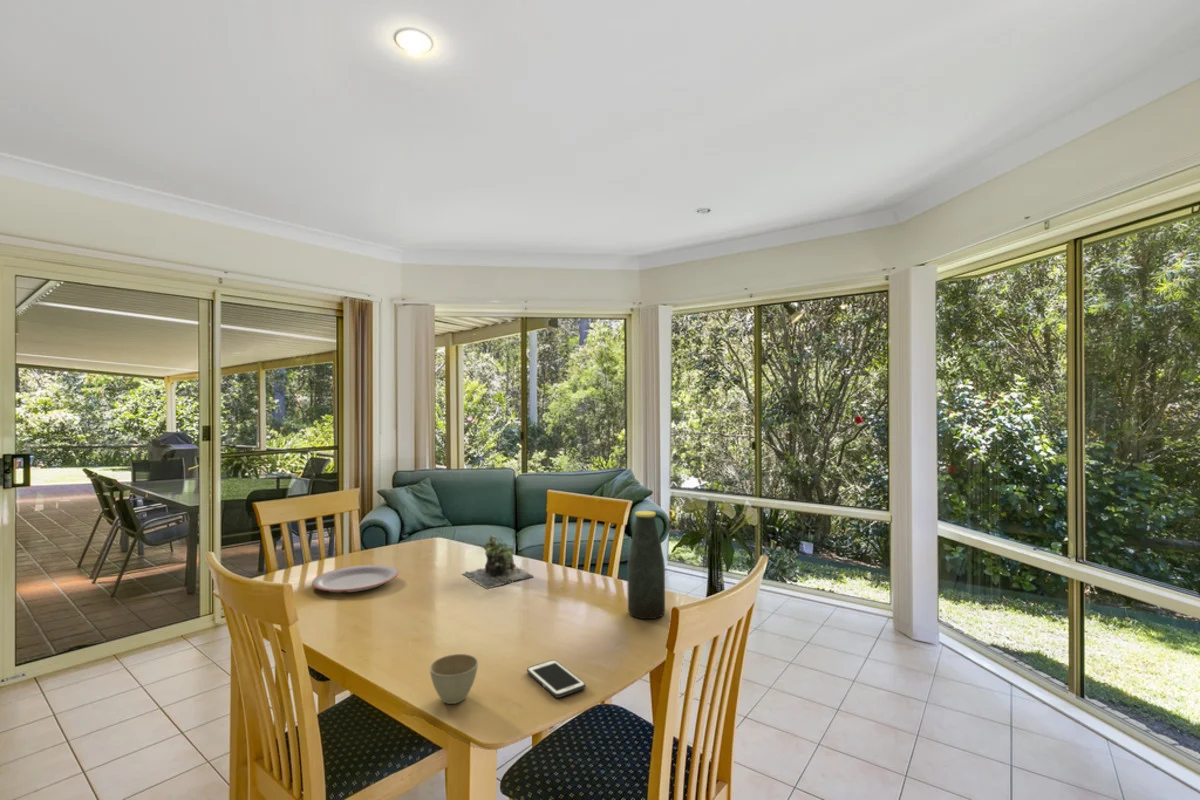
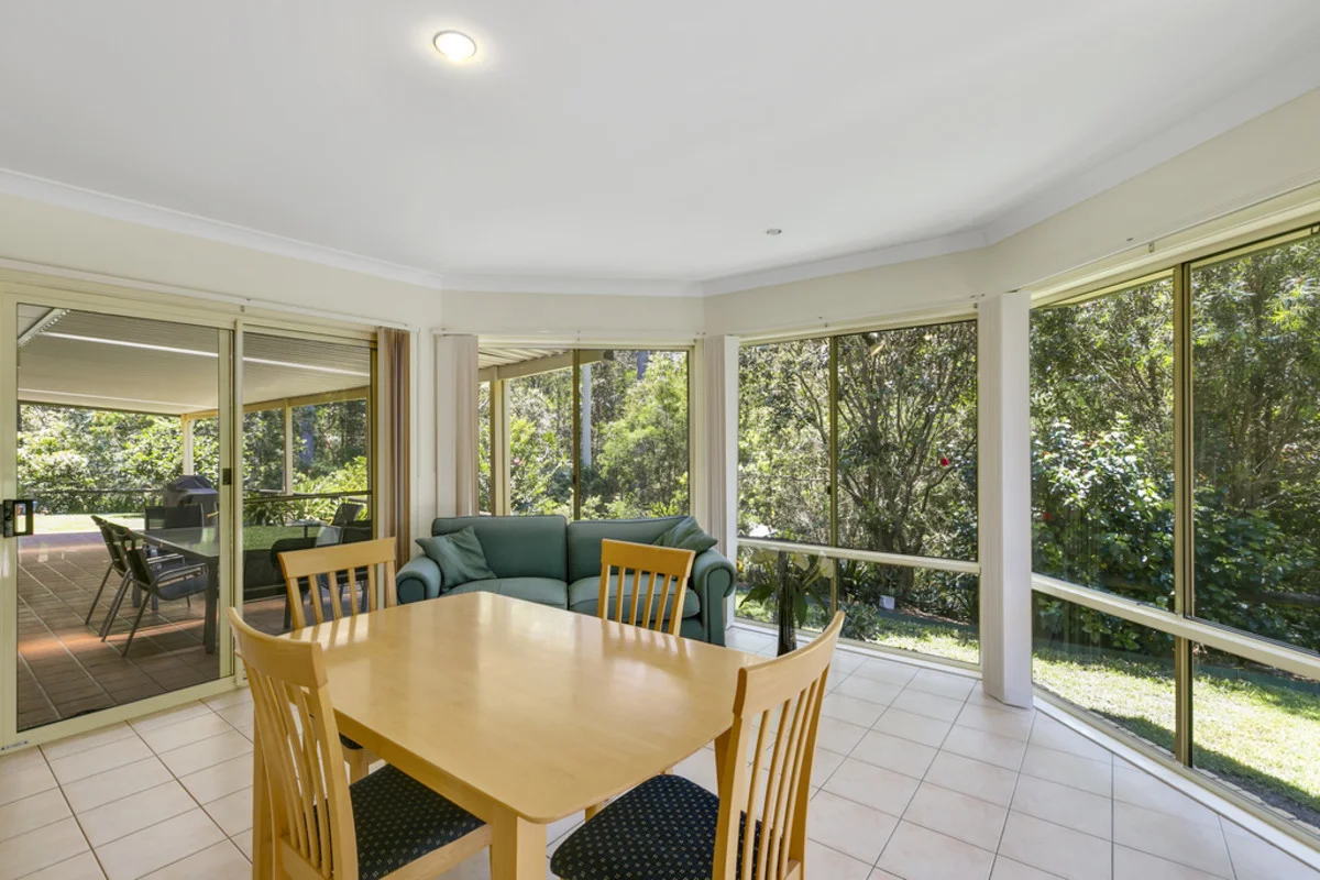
- plant [461,535,534,590]
- cell phone [526,659,586,699]
- bottle [626,510,666,620]
- plate [311,564,400,593]
- flower pot [429,653,479,705]
